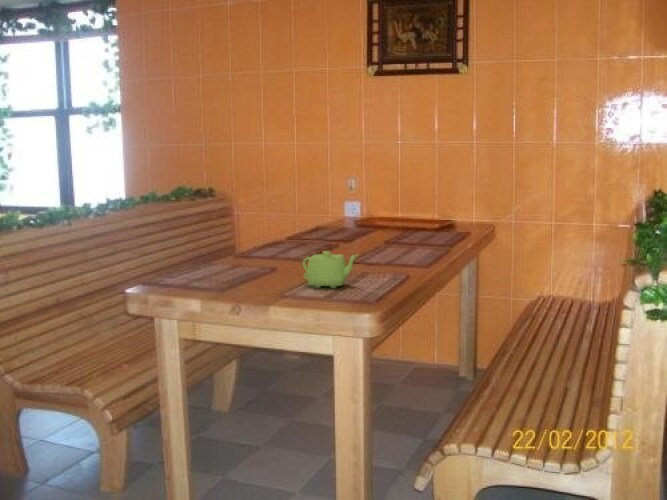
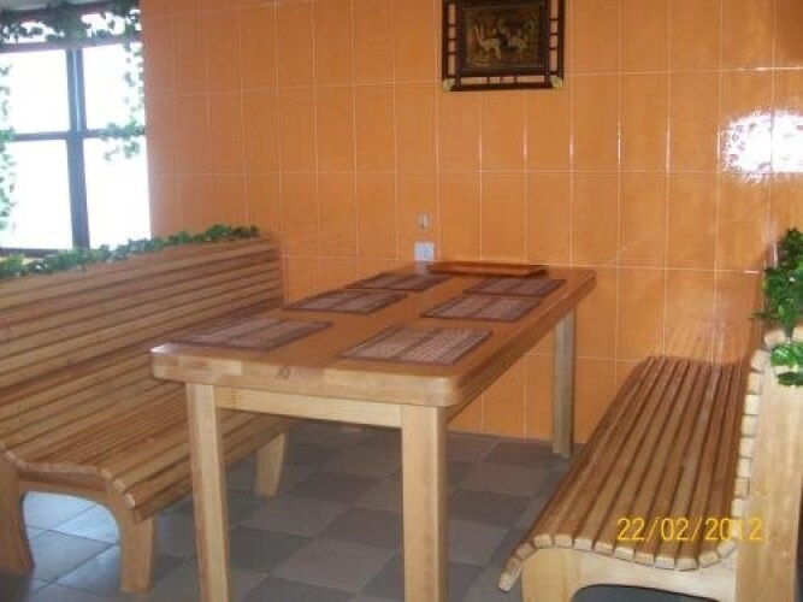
- teapot [302,250,360,289]
